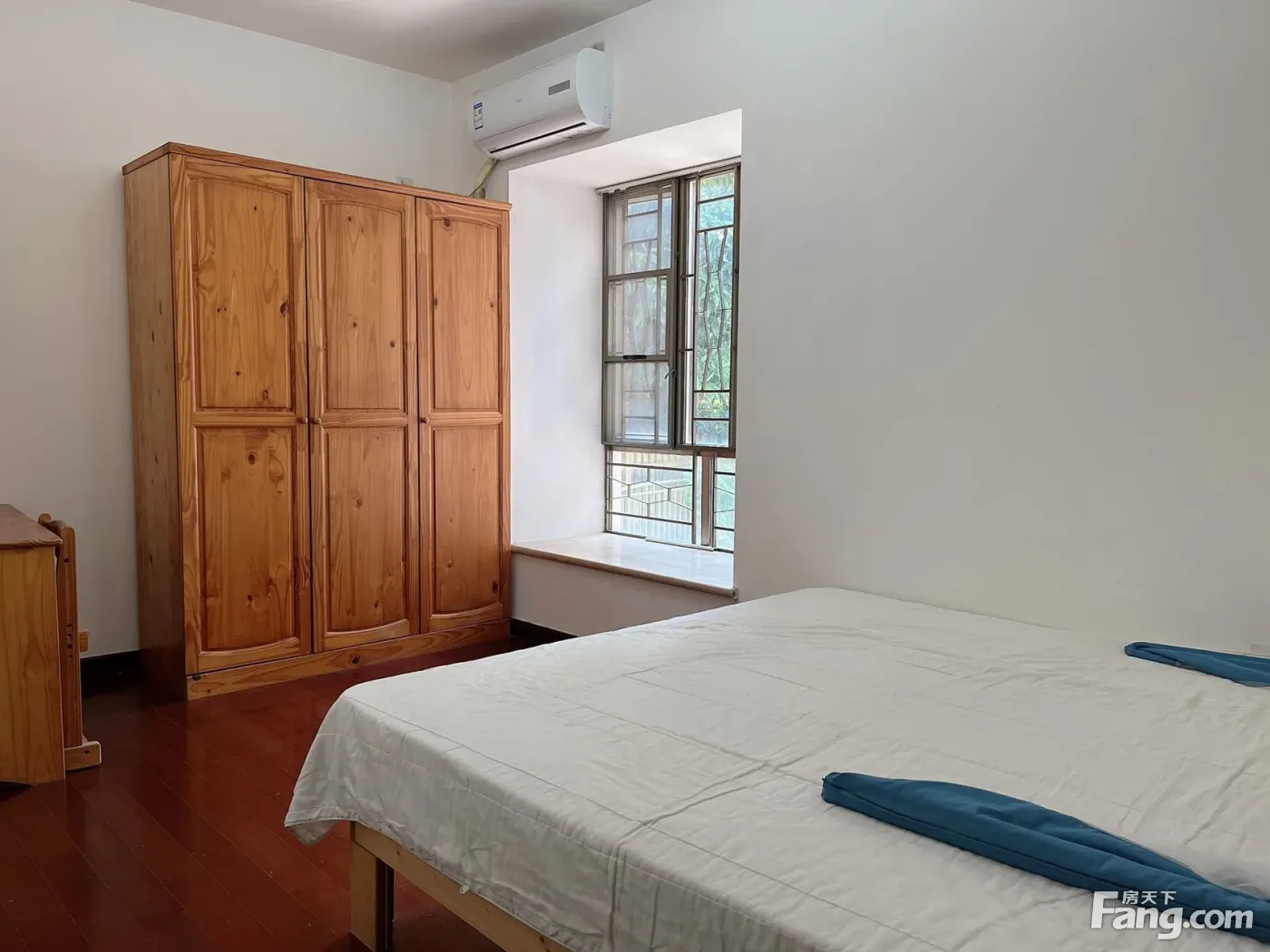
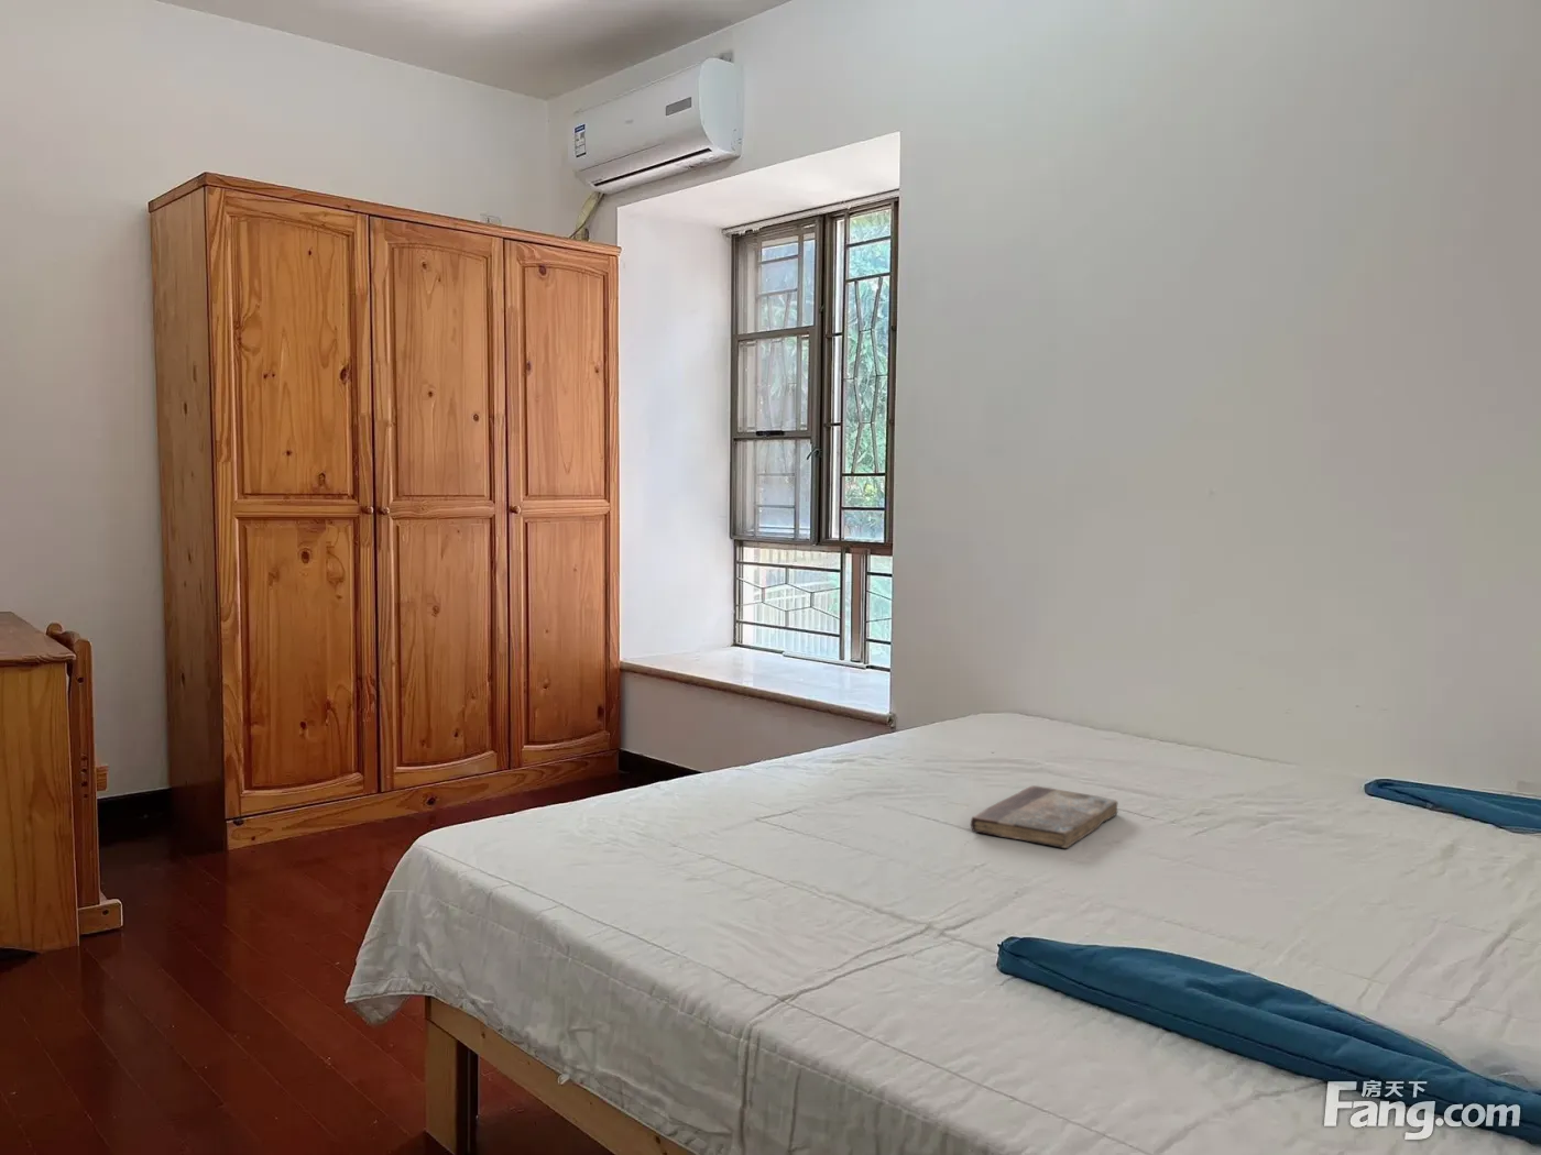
+ book [969,784,1120,849]
